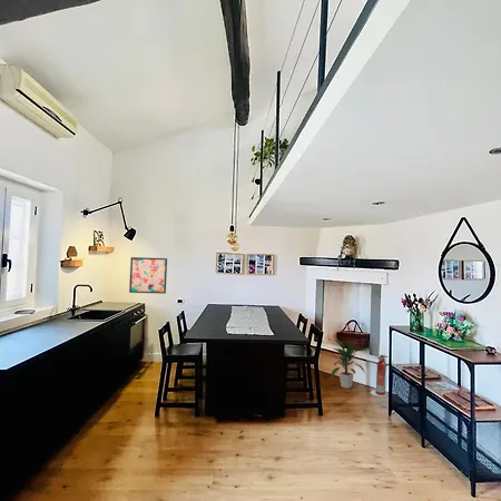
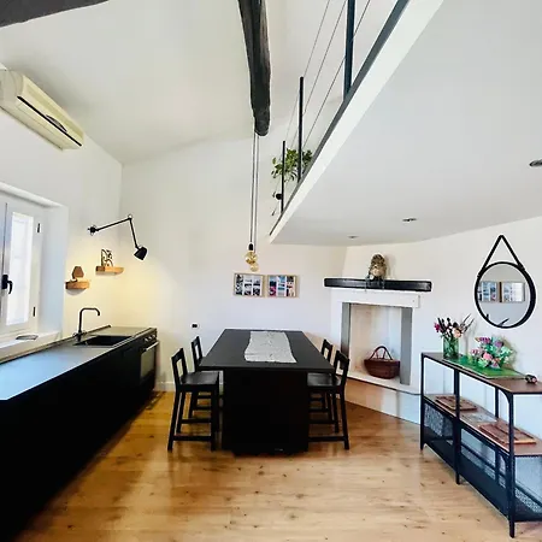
- wall art [128,256,168,295]
- indoor plant [330,338,369,390]
- fire extinguisher [370,354,389,397]
